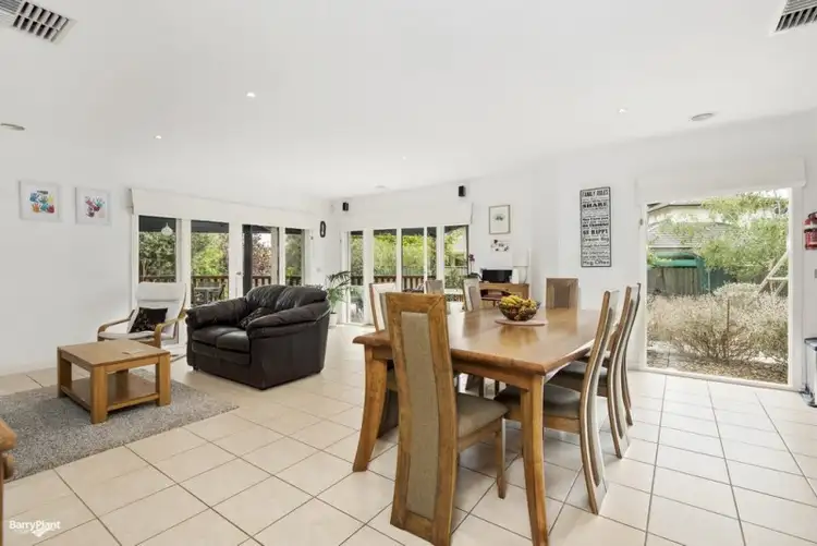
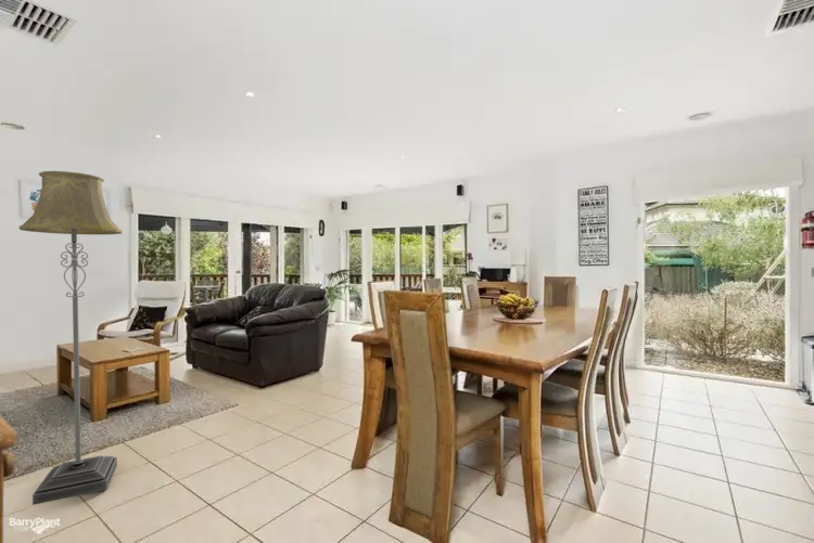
+ floor lamp [18,170,123,506]
